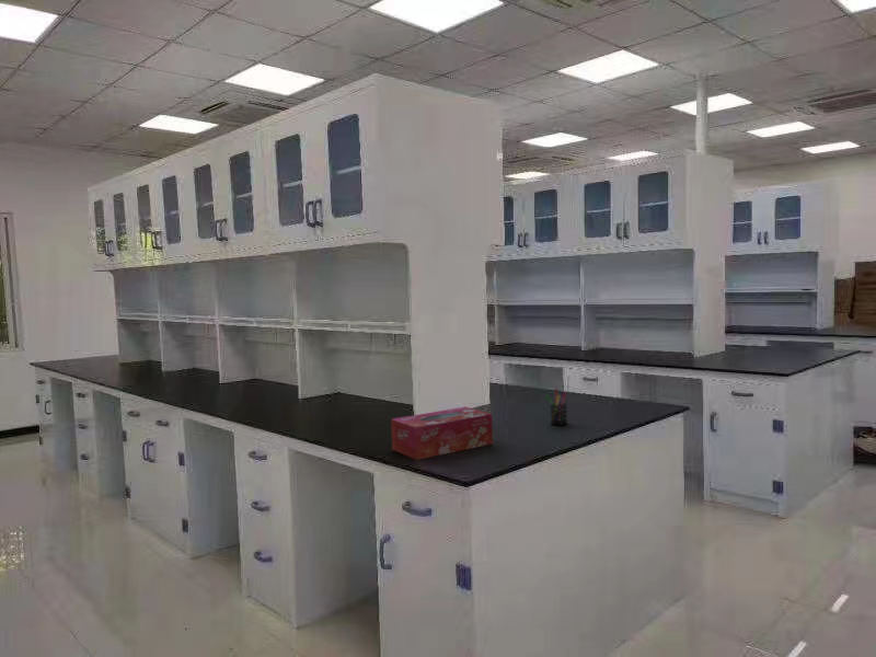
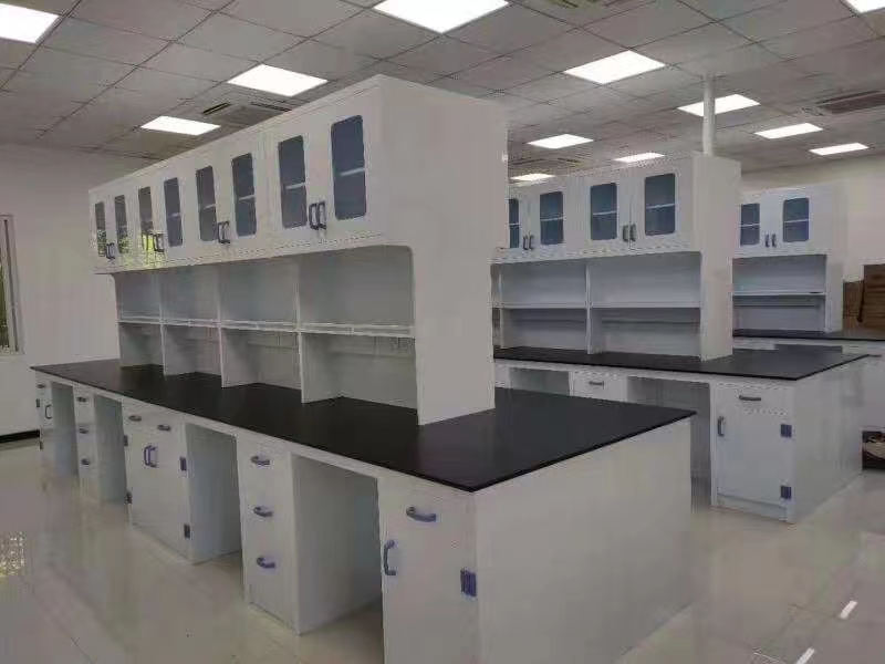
- tissue box [390,406,494,461]
- pen holder [544,388,568,426]
